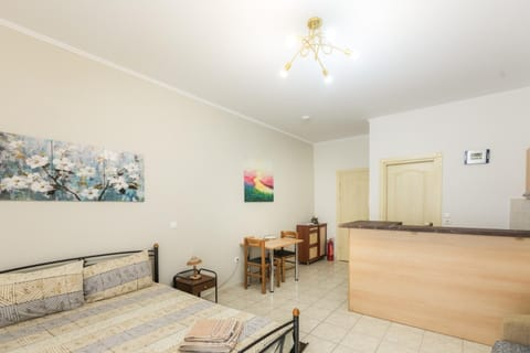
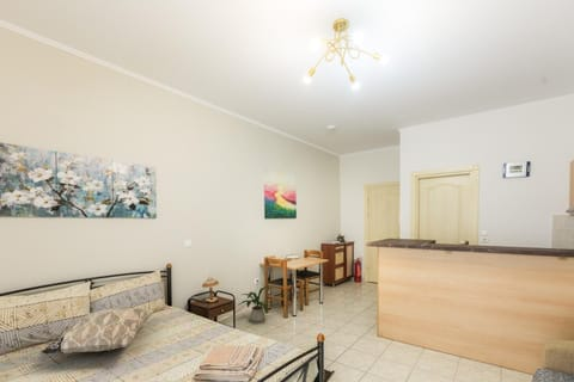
+ decorative pillow [39,307,155,355]
+ house plant [237,285,274,325]
